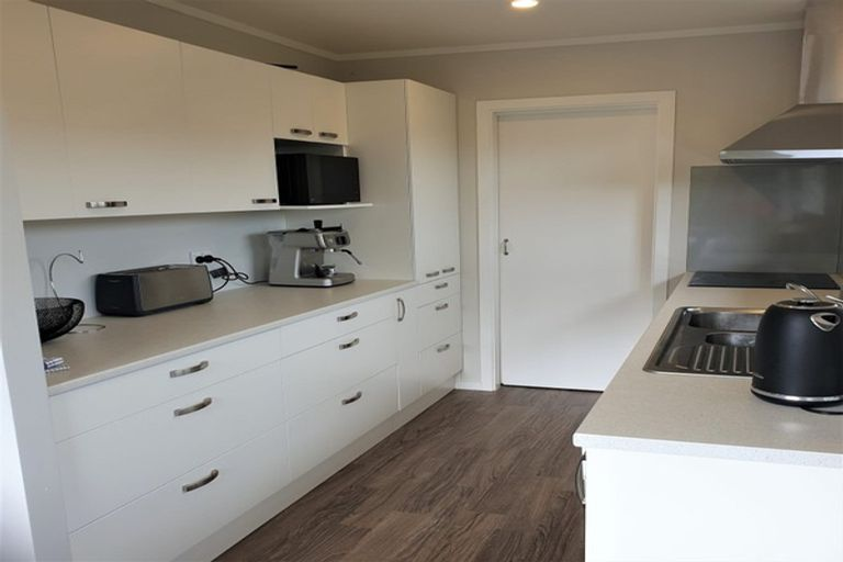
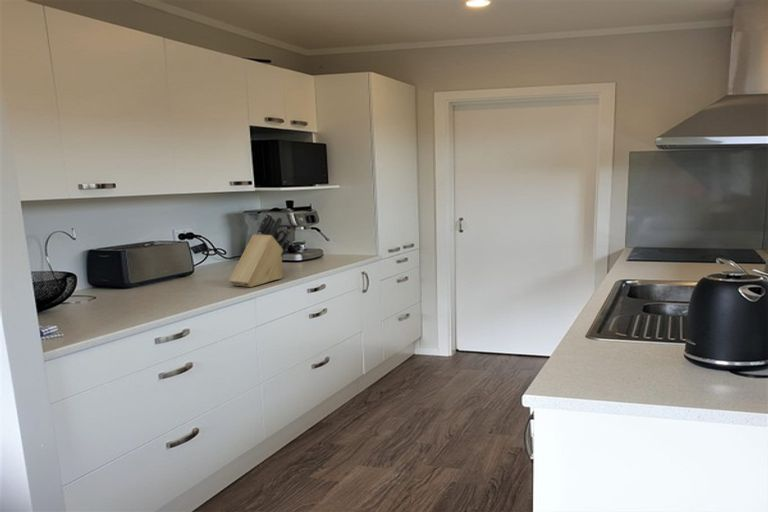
+ knife block [228,213,292,288]
